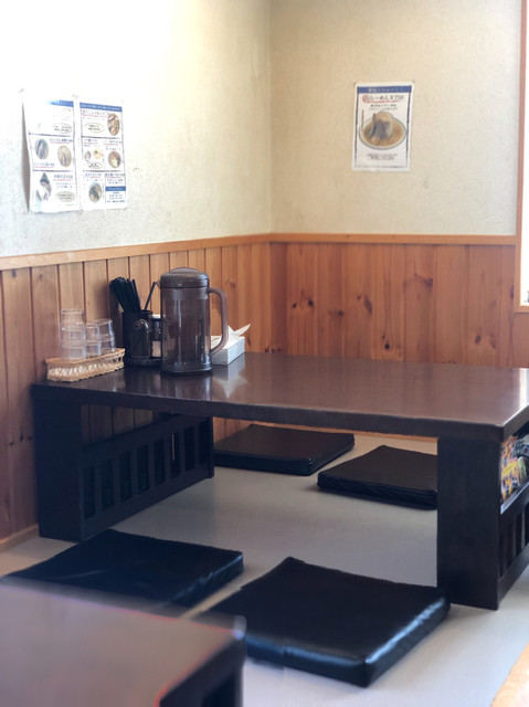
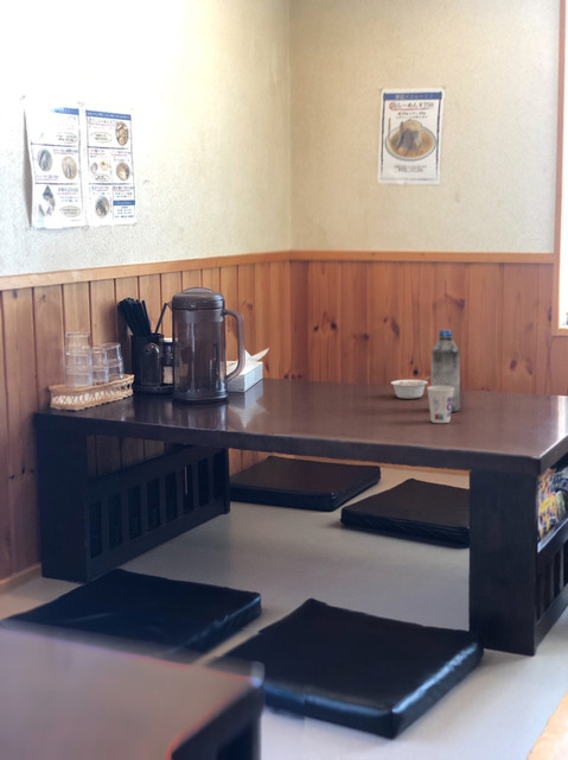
+ water bottle [430,329,461,413]
+ legume [390,375,432,399]
+ cup [426,385,454,424]
